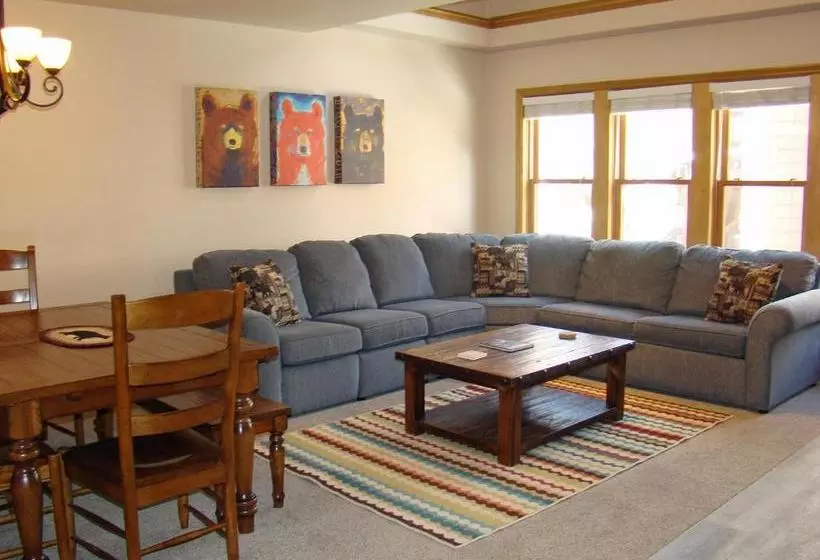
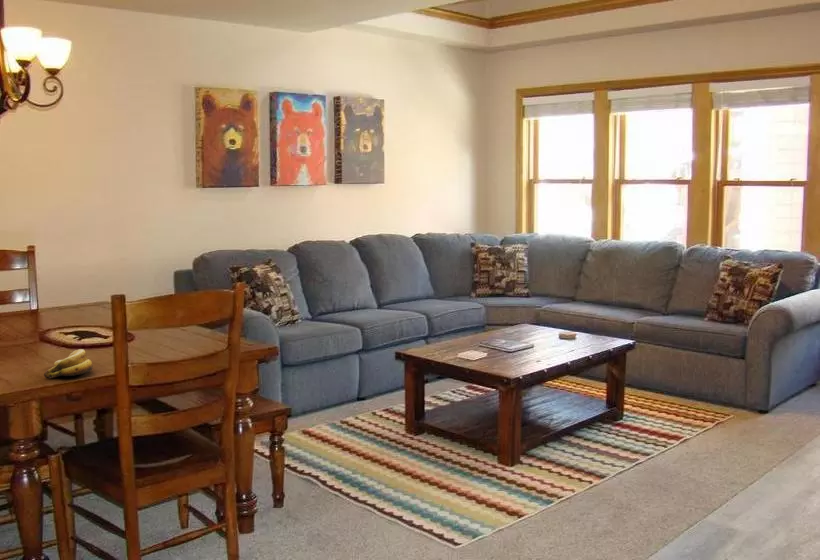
+ banana [43,348,94,379]
